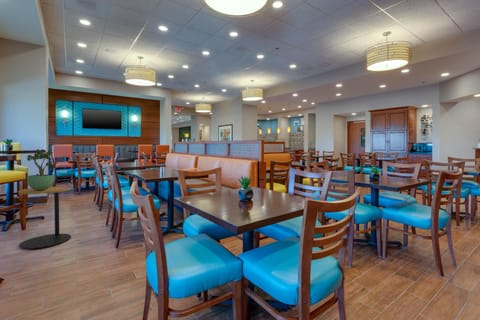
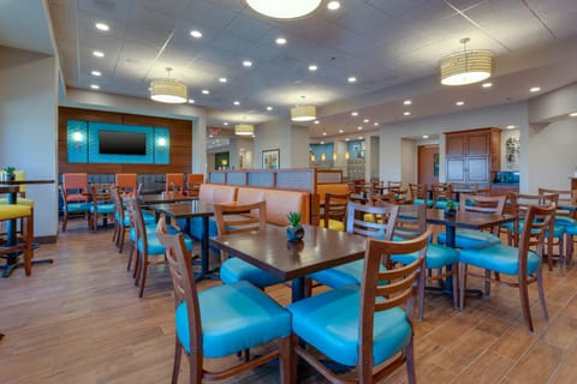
- potted plant [26,148,57,191]
- side table [17,185,72,250]
